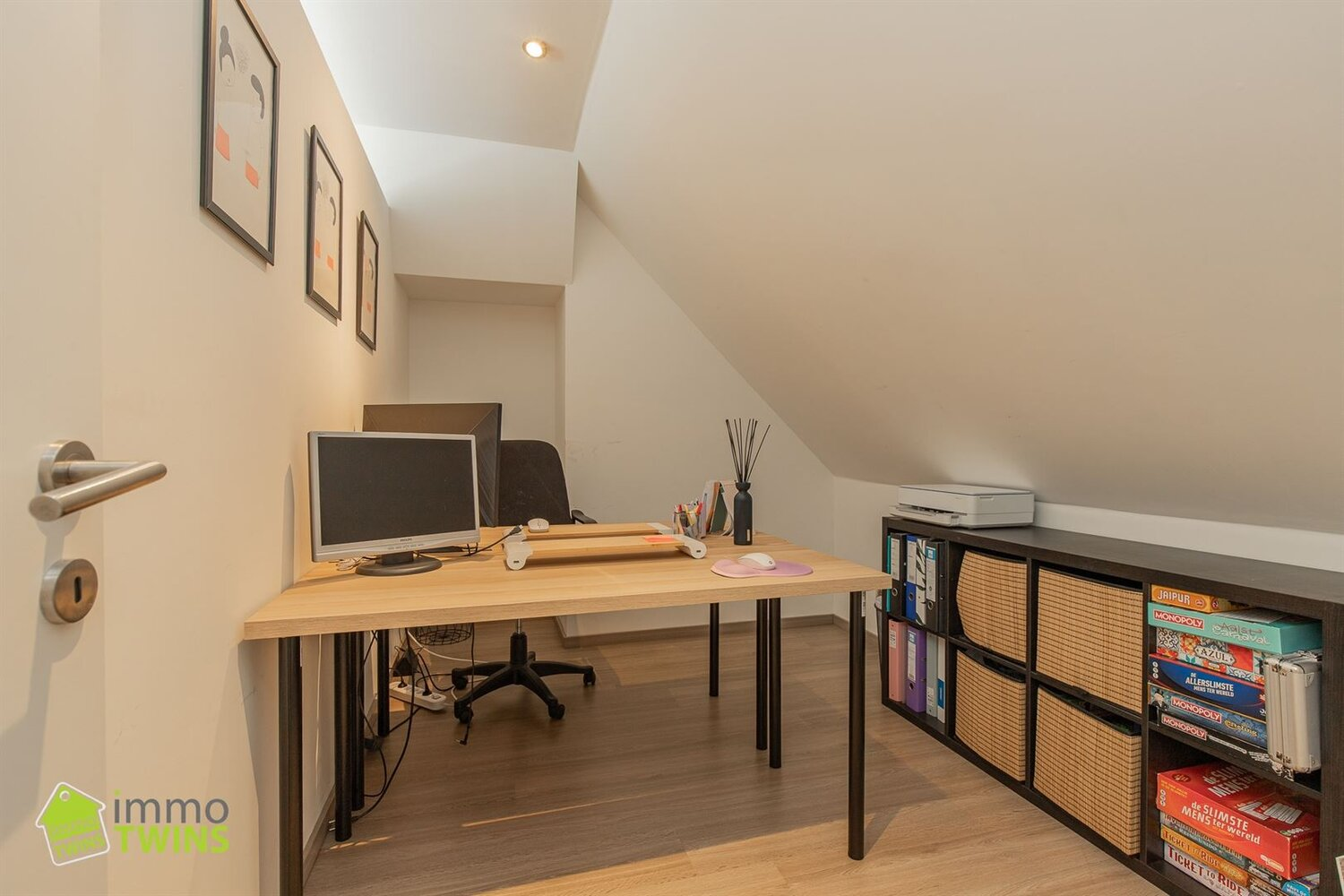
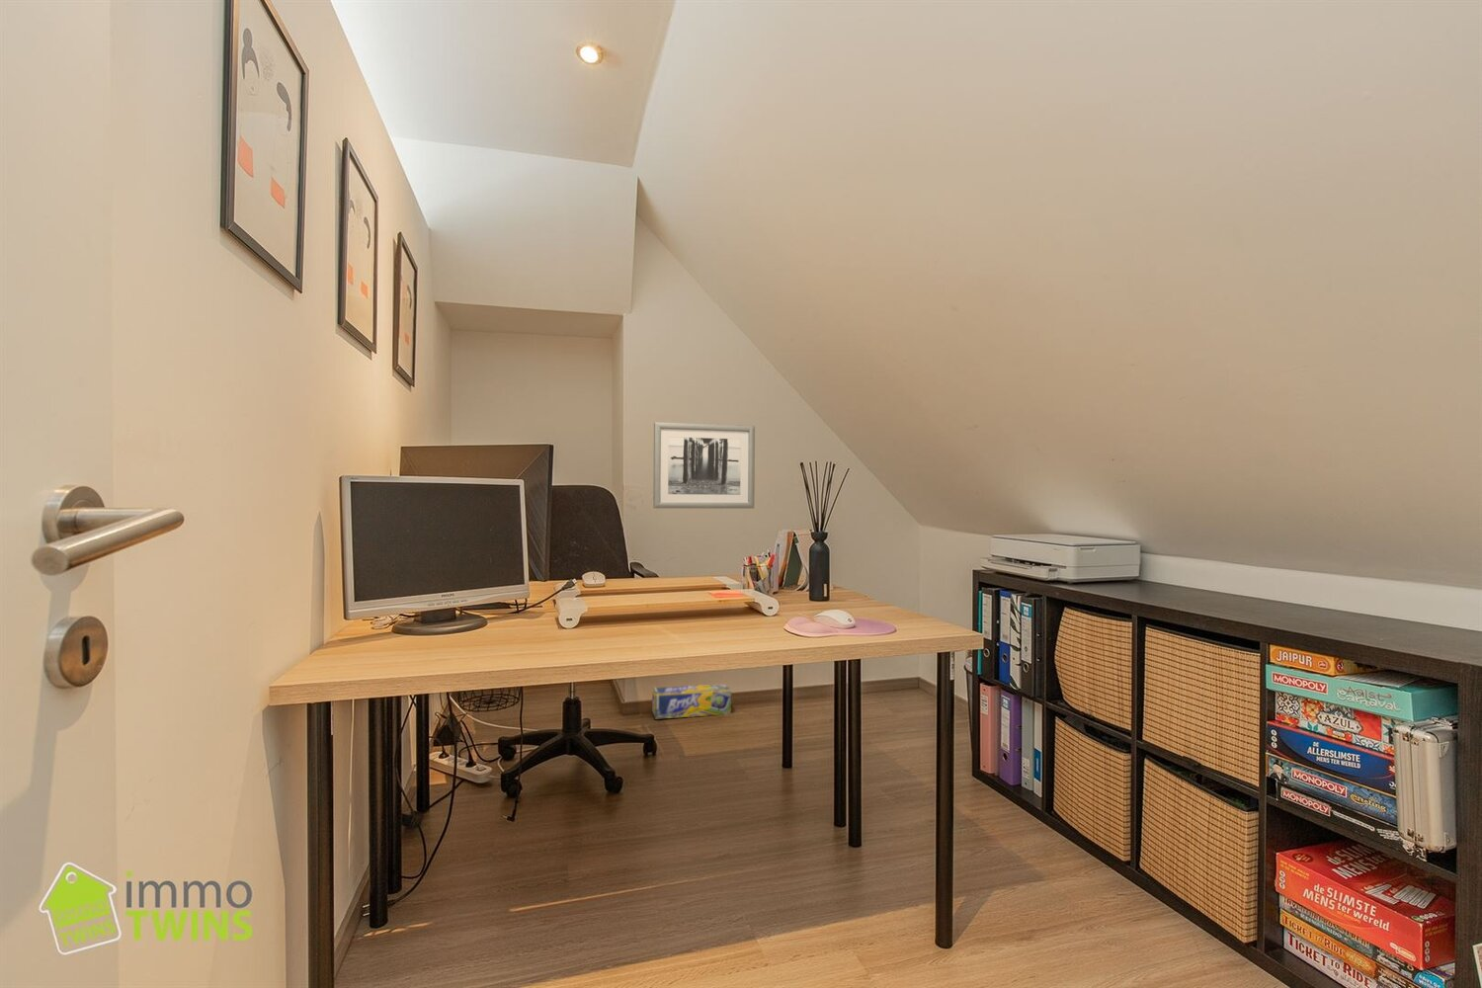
+ wall art [652,421,755,509]
+ box [651,683,732,720]
